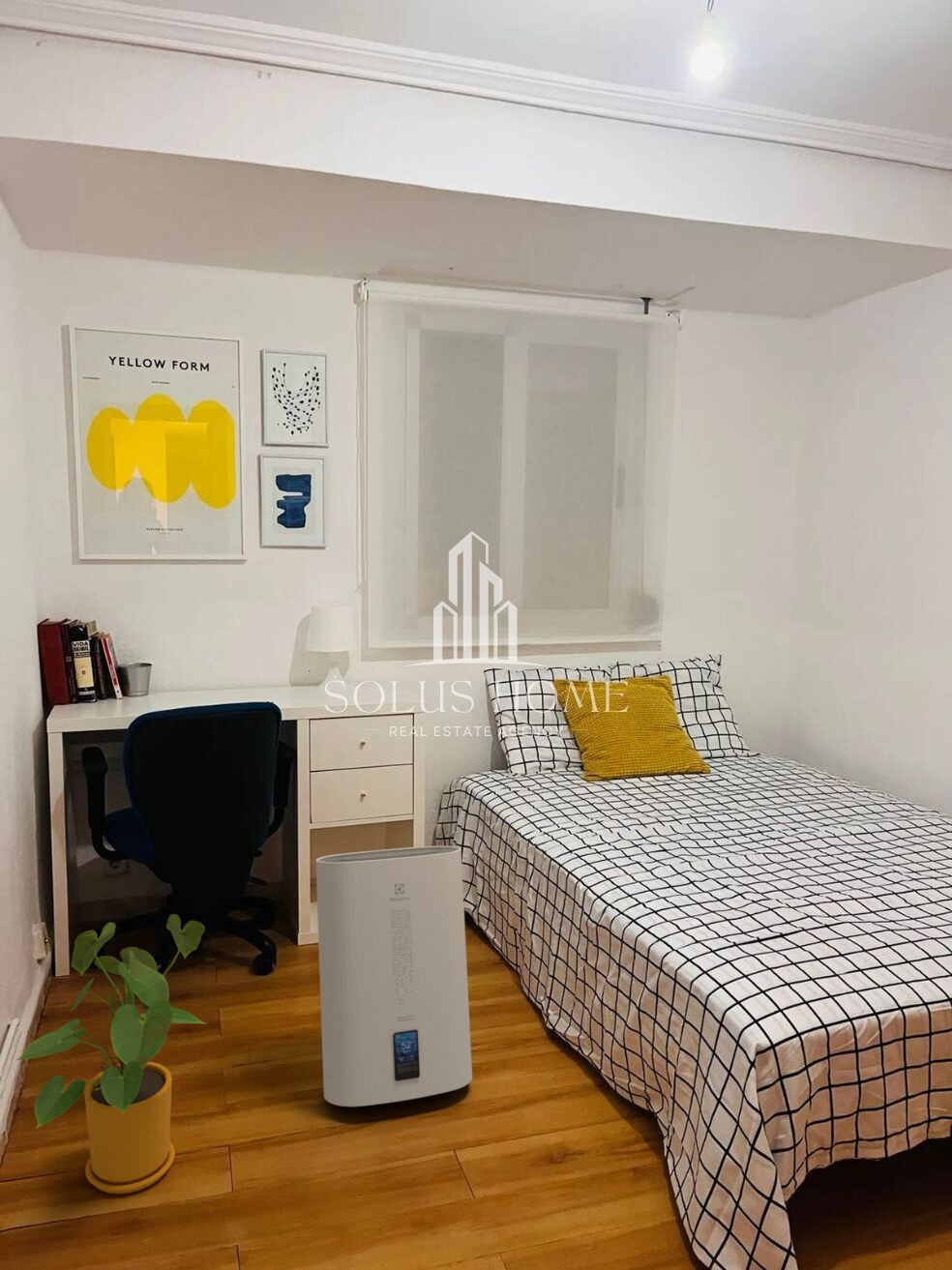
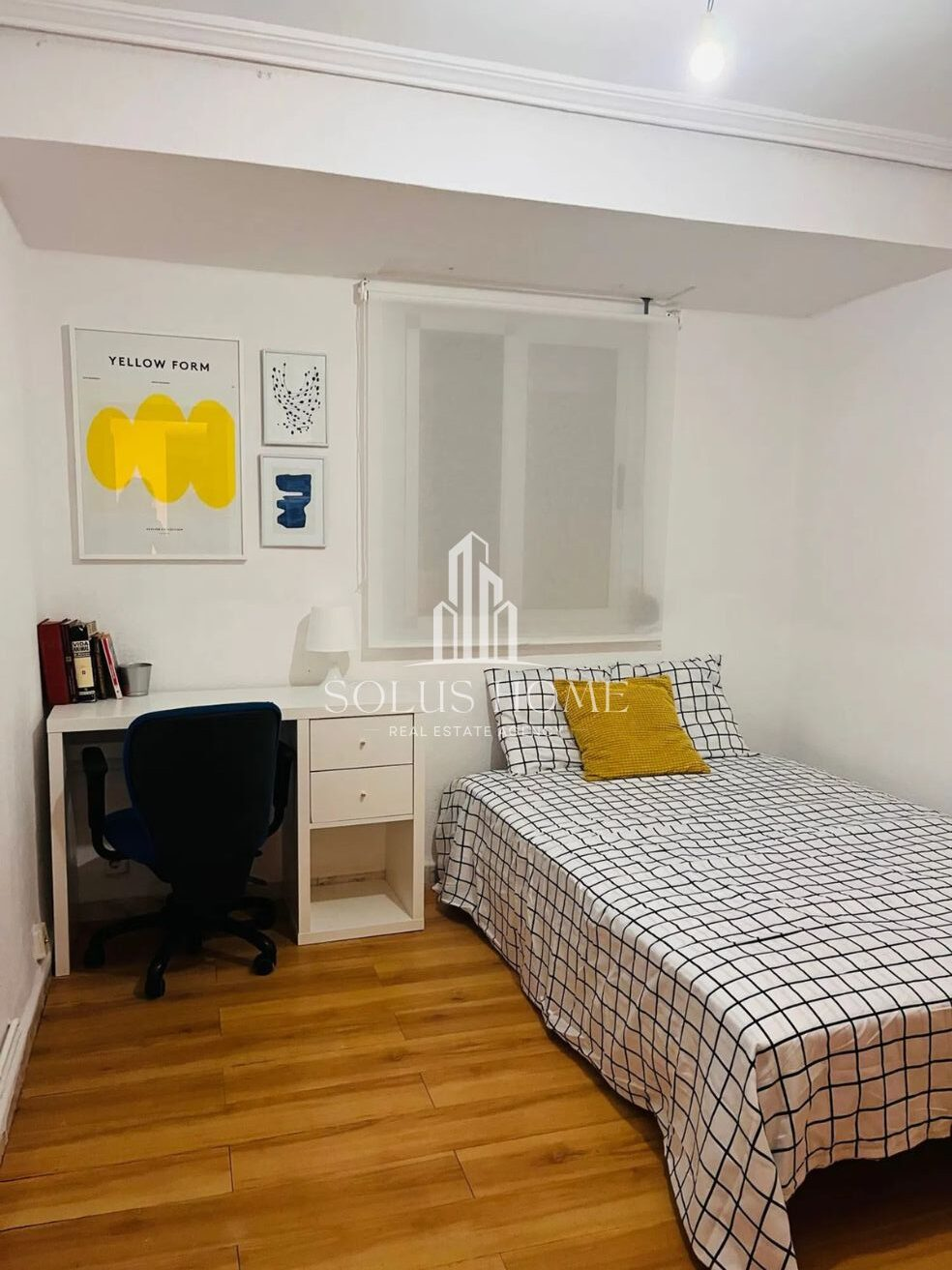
- house plant [15,913,206,1195]
- water heater [315,845,473,1108]
